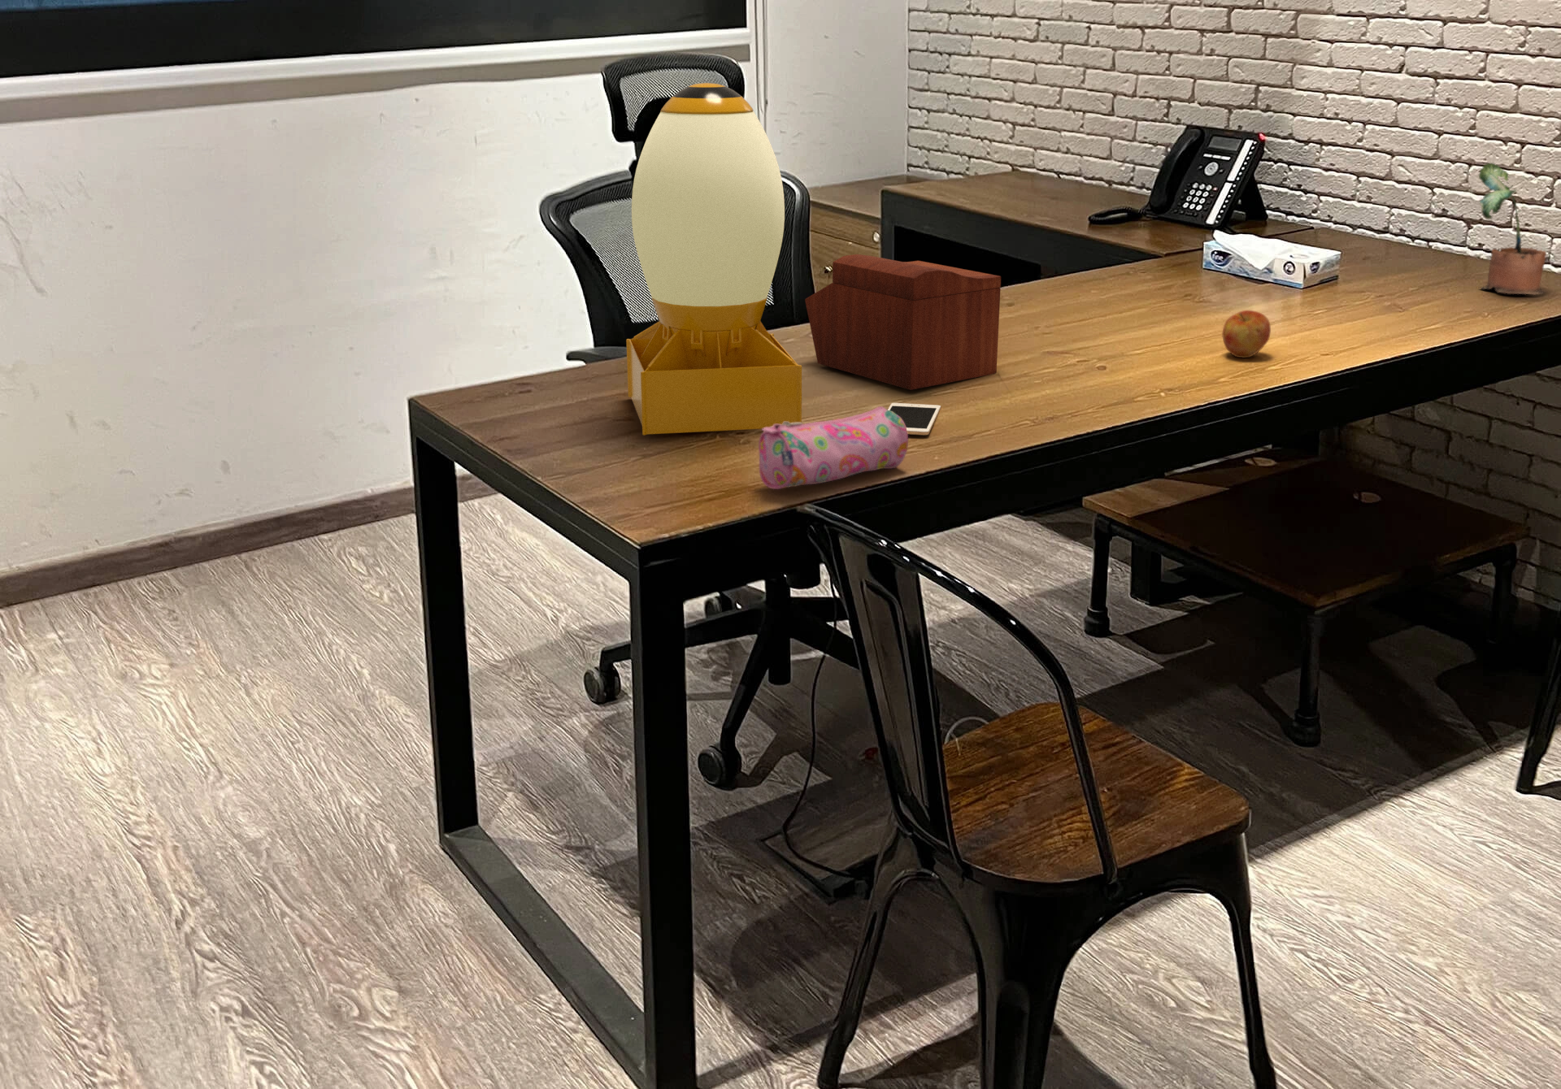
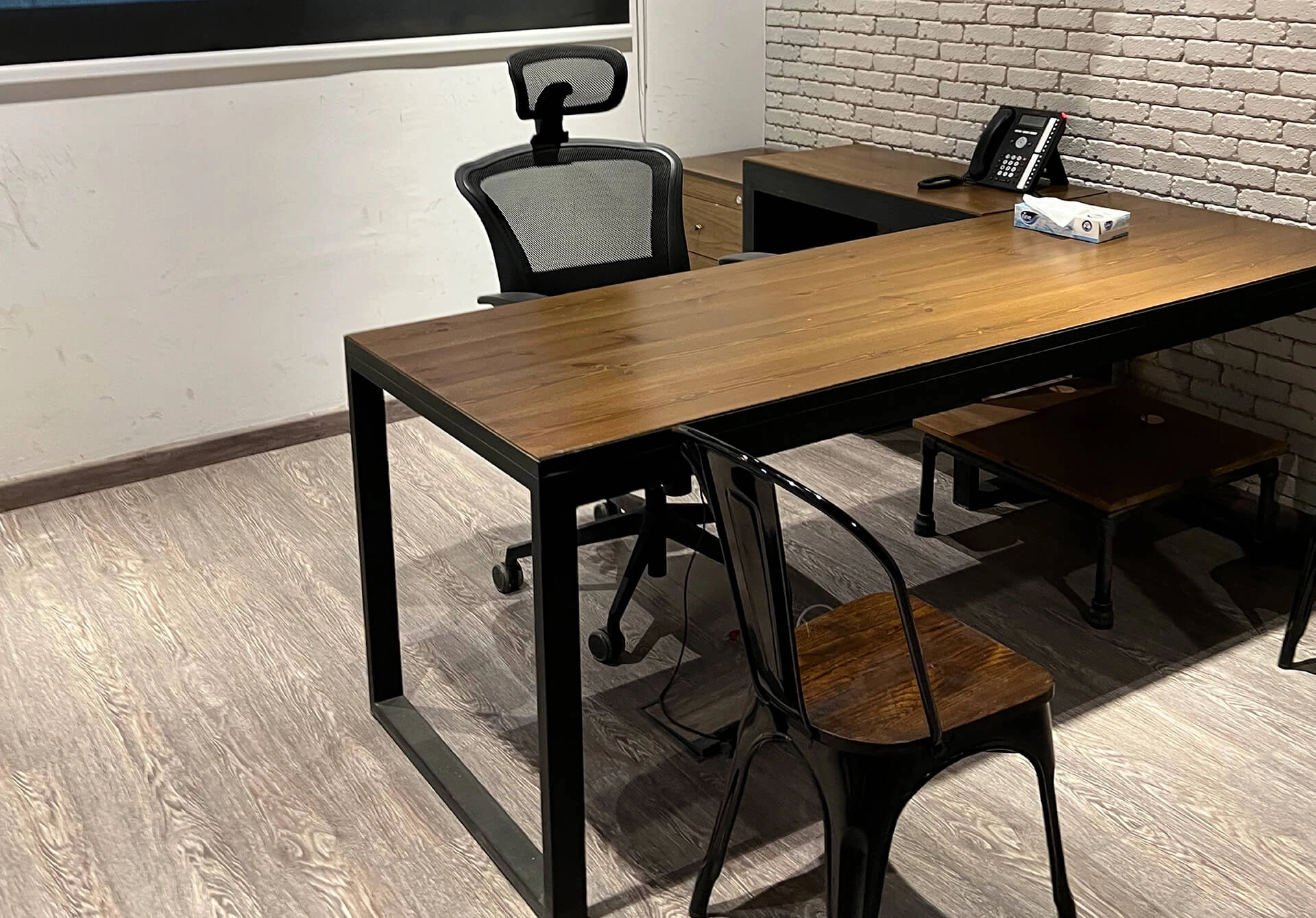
- cell phone [887,402,942,435]
- desk lamp [625,82,803,435]
- apple [1221,310,1272,358]
- potted plant [1478,161,1547,295]
- sewing box [804,254,1001,391]
- pencil case [758,406,909,490]
